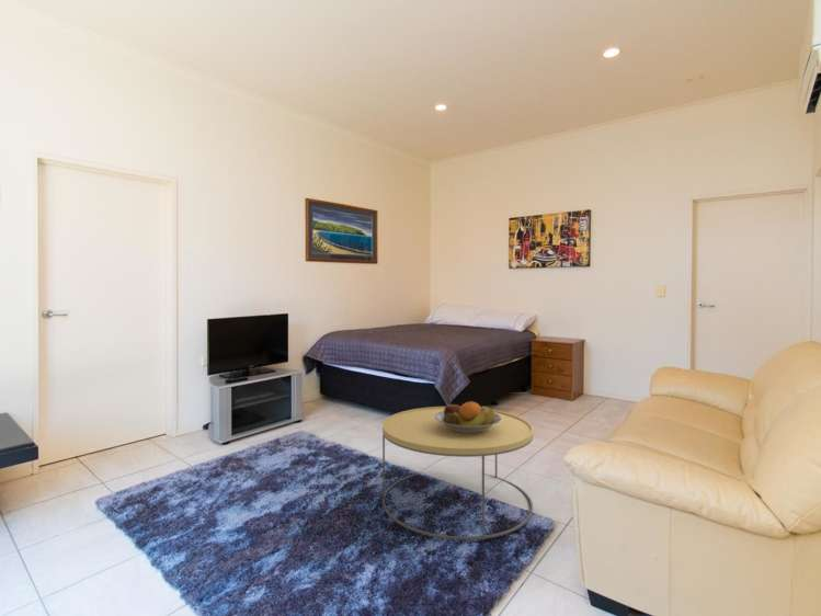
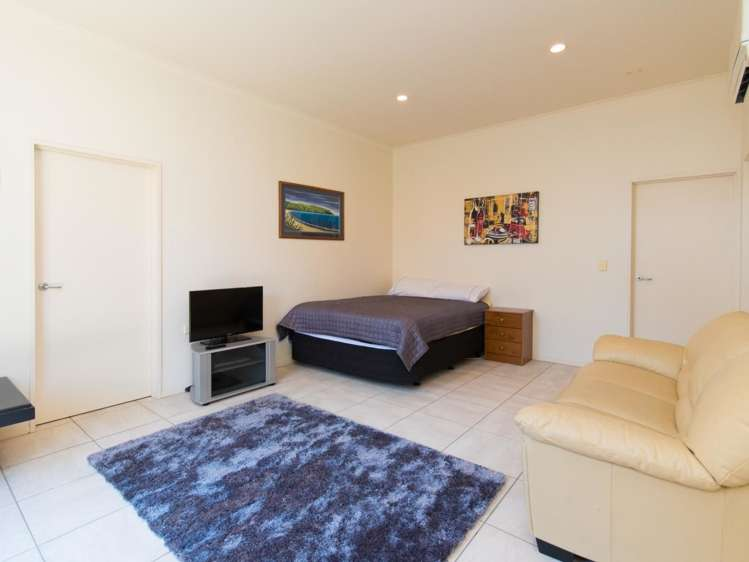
- fruit bowl [435,400,502,433]
- coffee table [381,406,534,541]
